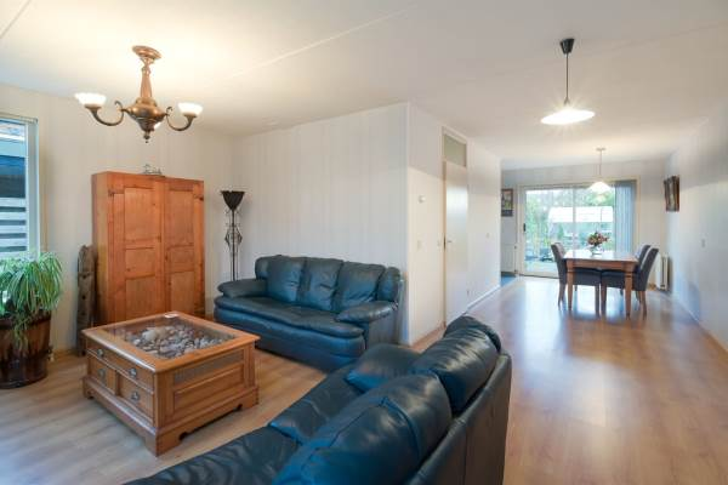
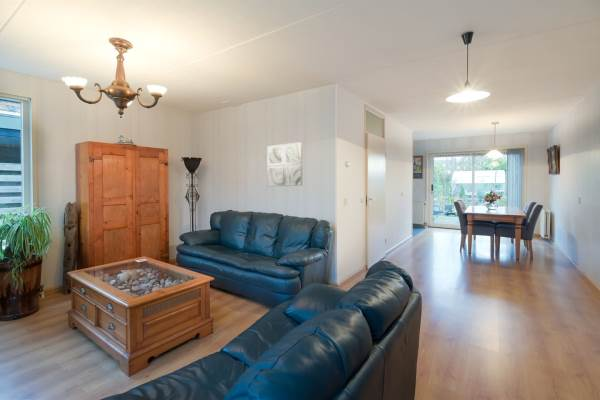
+ wall art [266,141,303,188]
